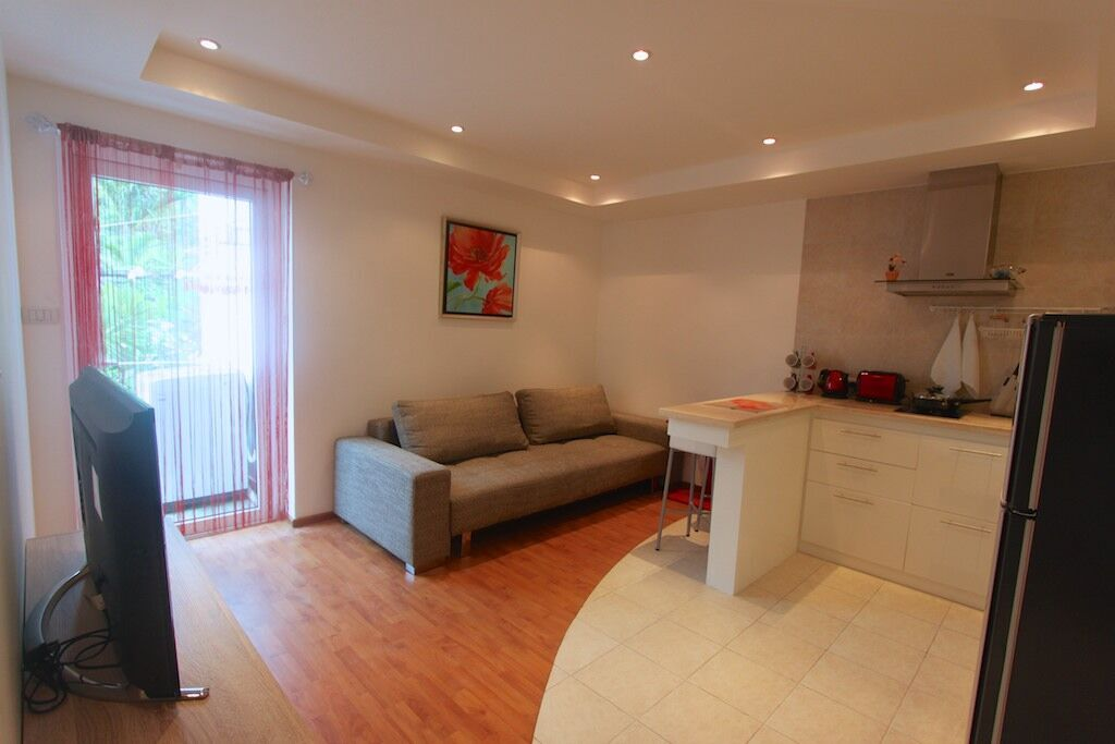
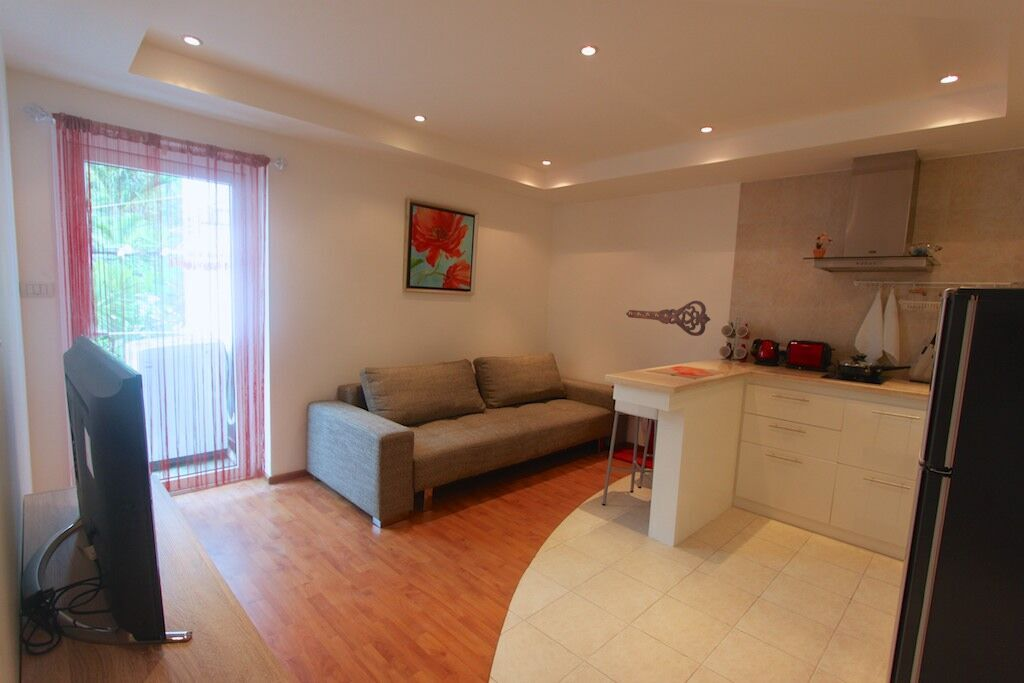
+ decorative plate [625,300,711,337]
